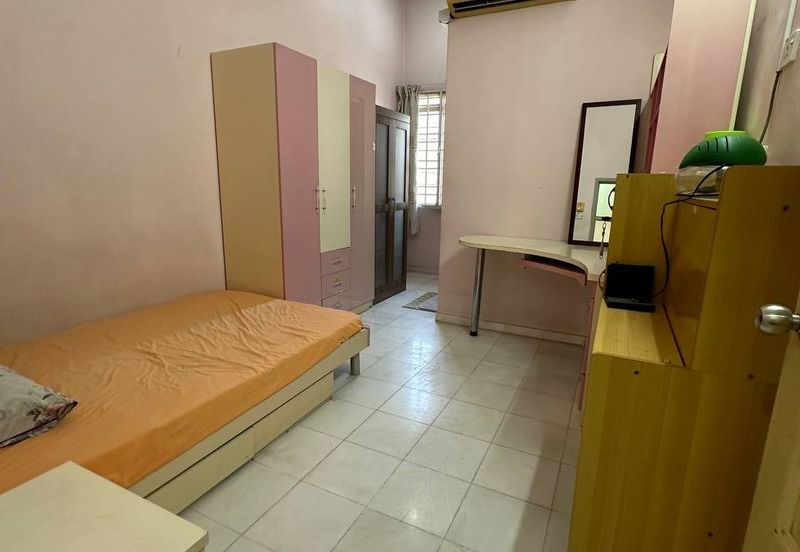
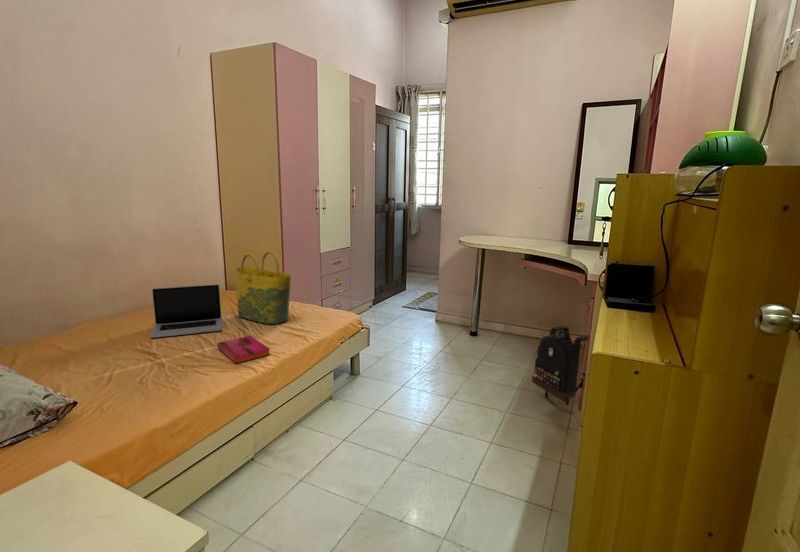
+ tote bag [233,250,292,325]
+ laptop [149,283,223,339]
+ hardback book [216,335,271,365]
+ backpack [531,325,589,407]
